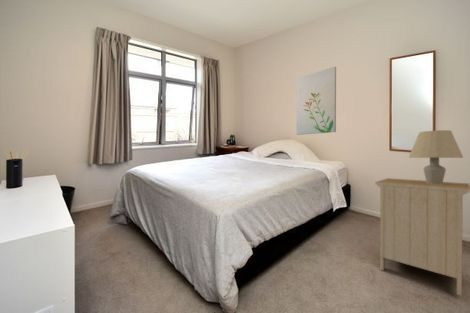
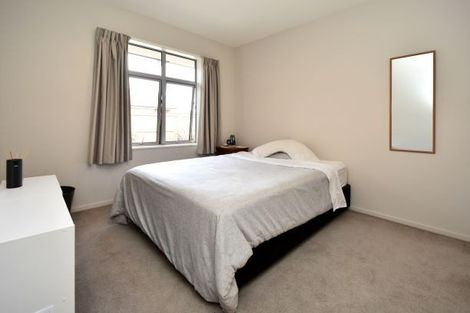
- nightstand [374,177,470,297]
- table lamp [408,129,464,184]
- wall art [295,66,337,136]
